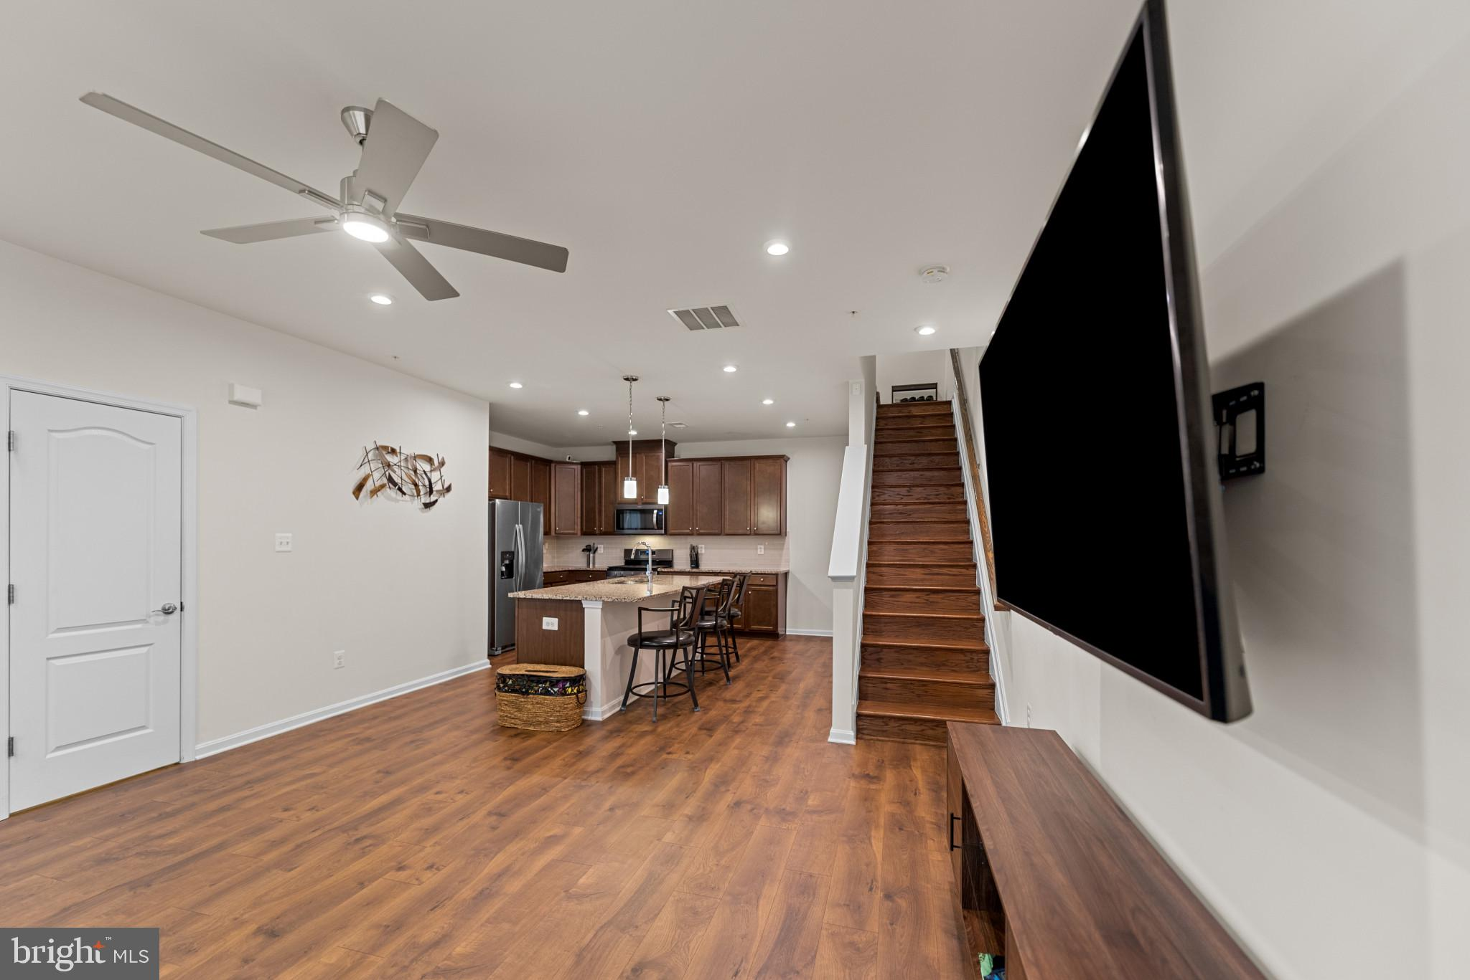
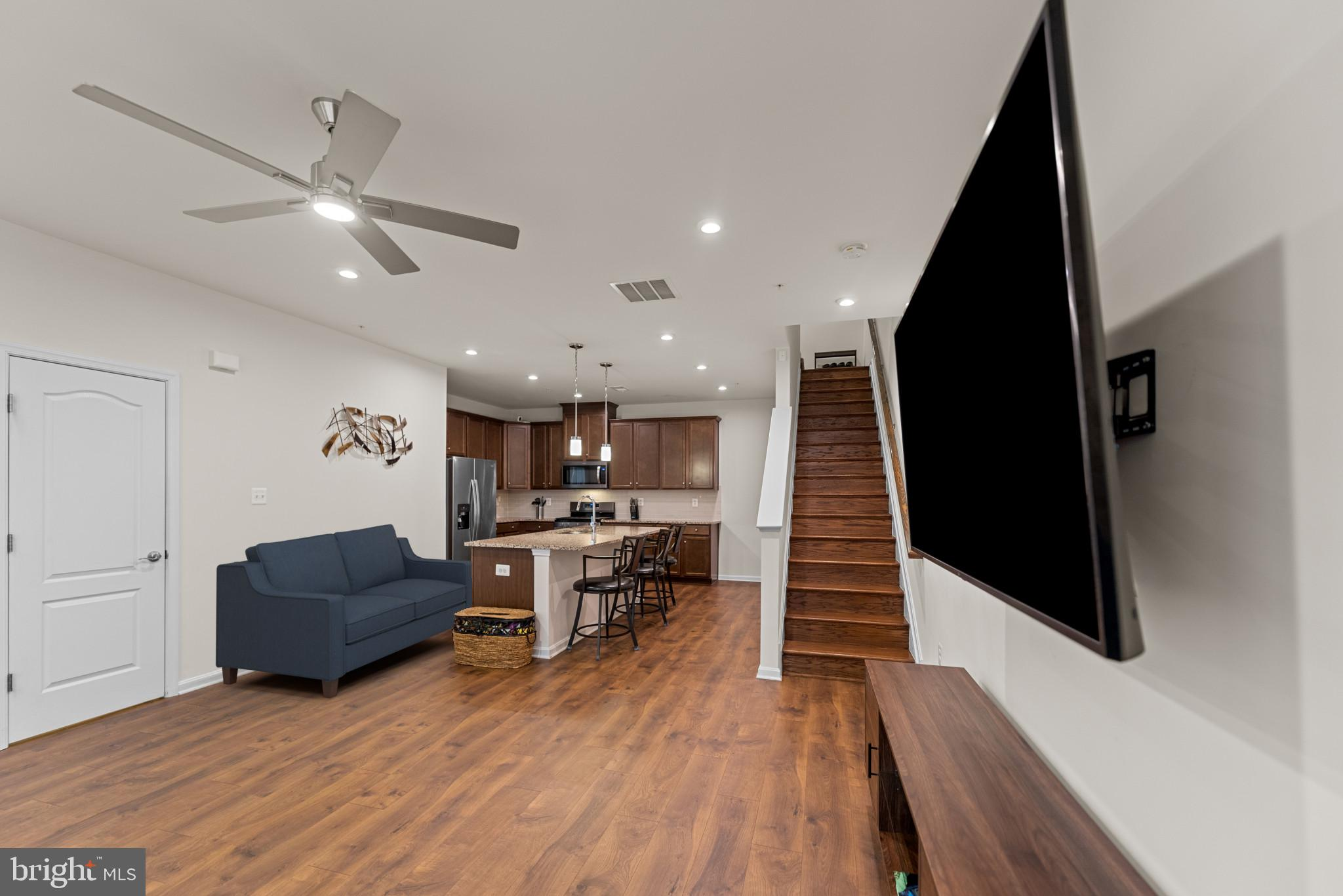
+ sofa [215,524,473,699]
